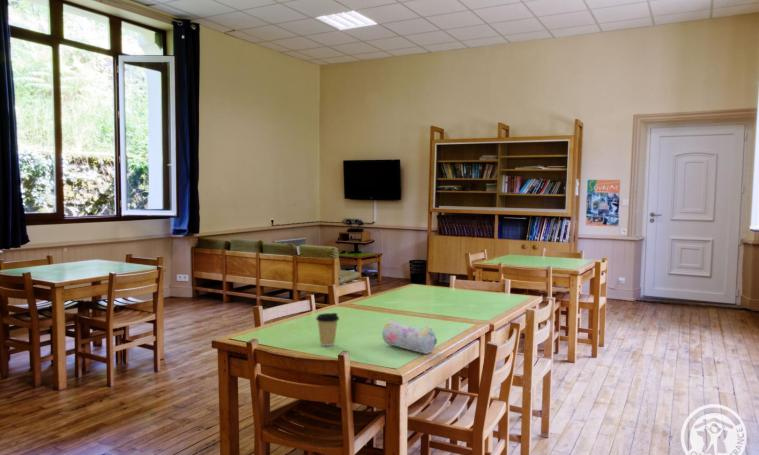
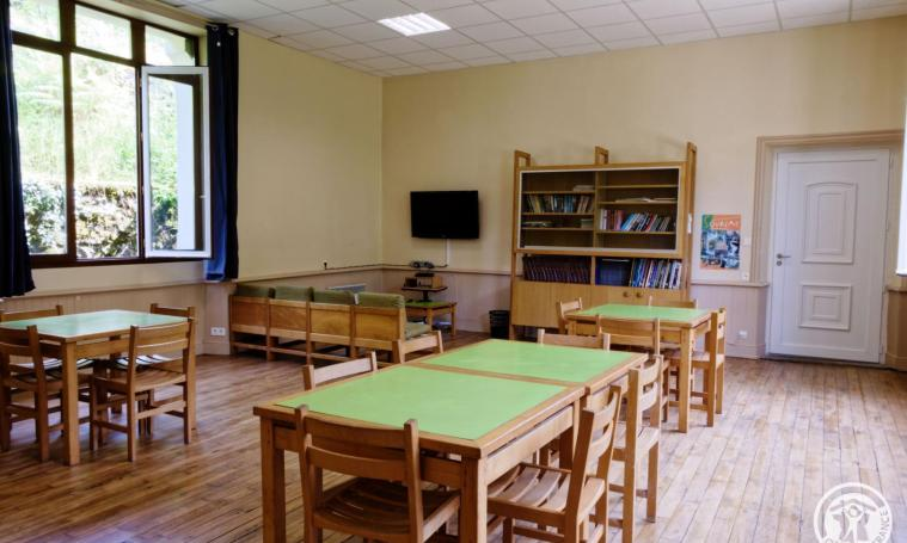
- pencil case [381,319,438,355]
- coffee cup [315,312,340,347]
